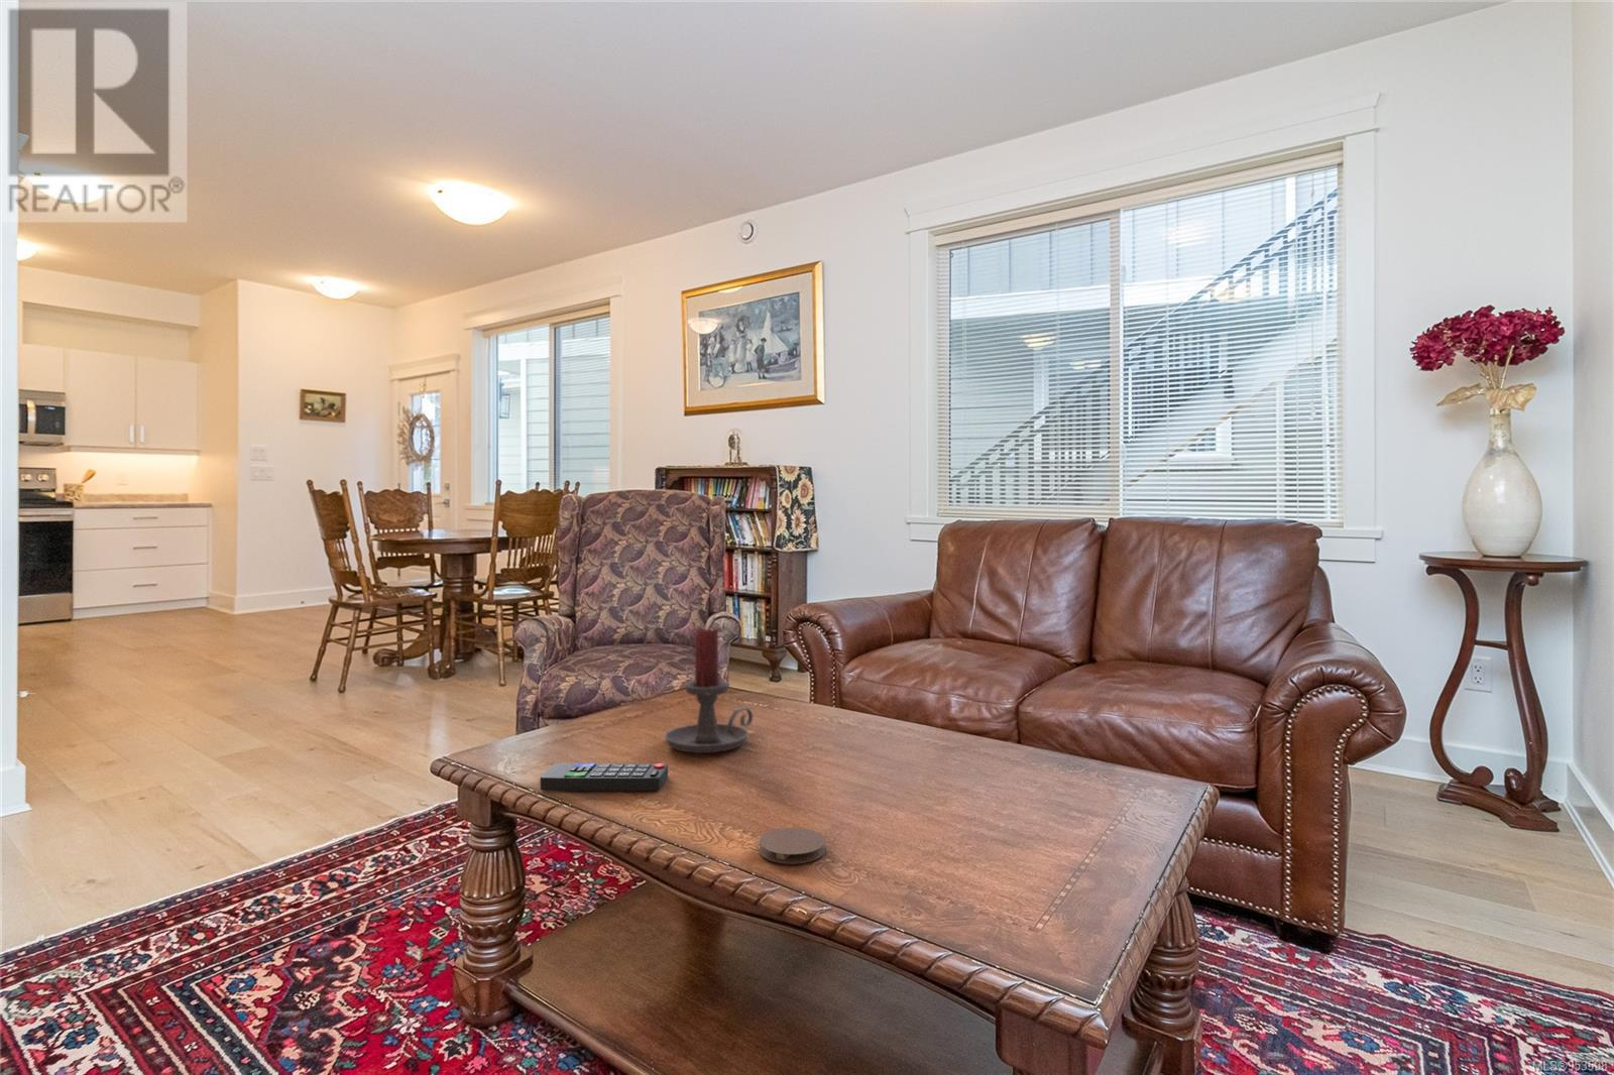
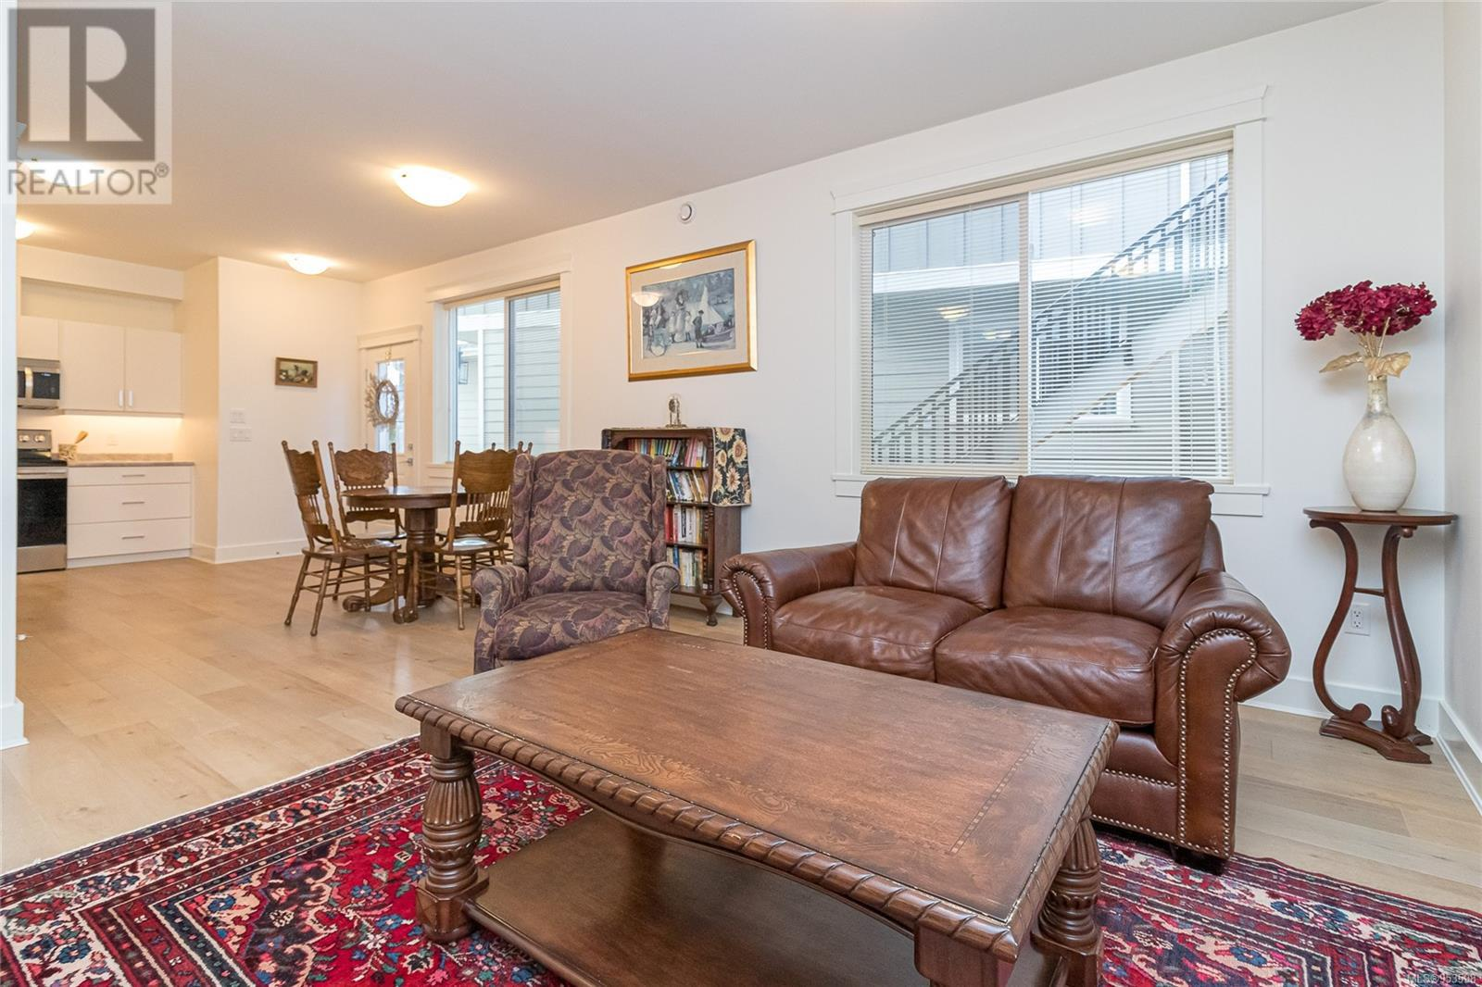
- remote control [540,762,668,792]
- coaster [758,827,827,864]
- candle holder [664,627,754,755]
